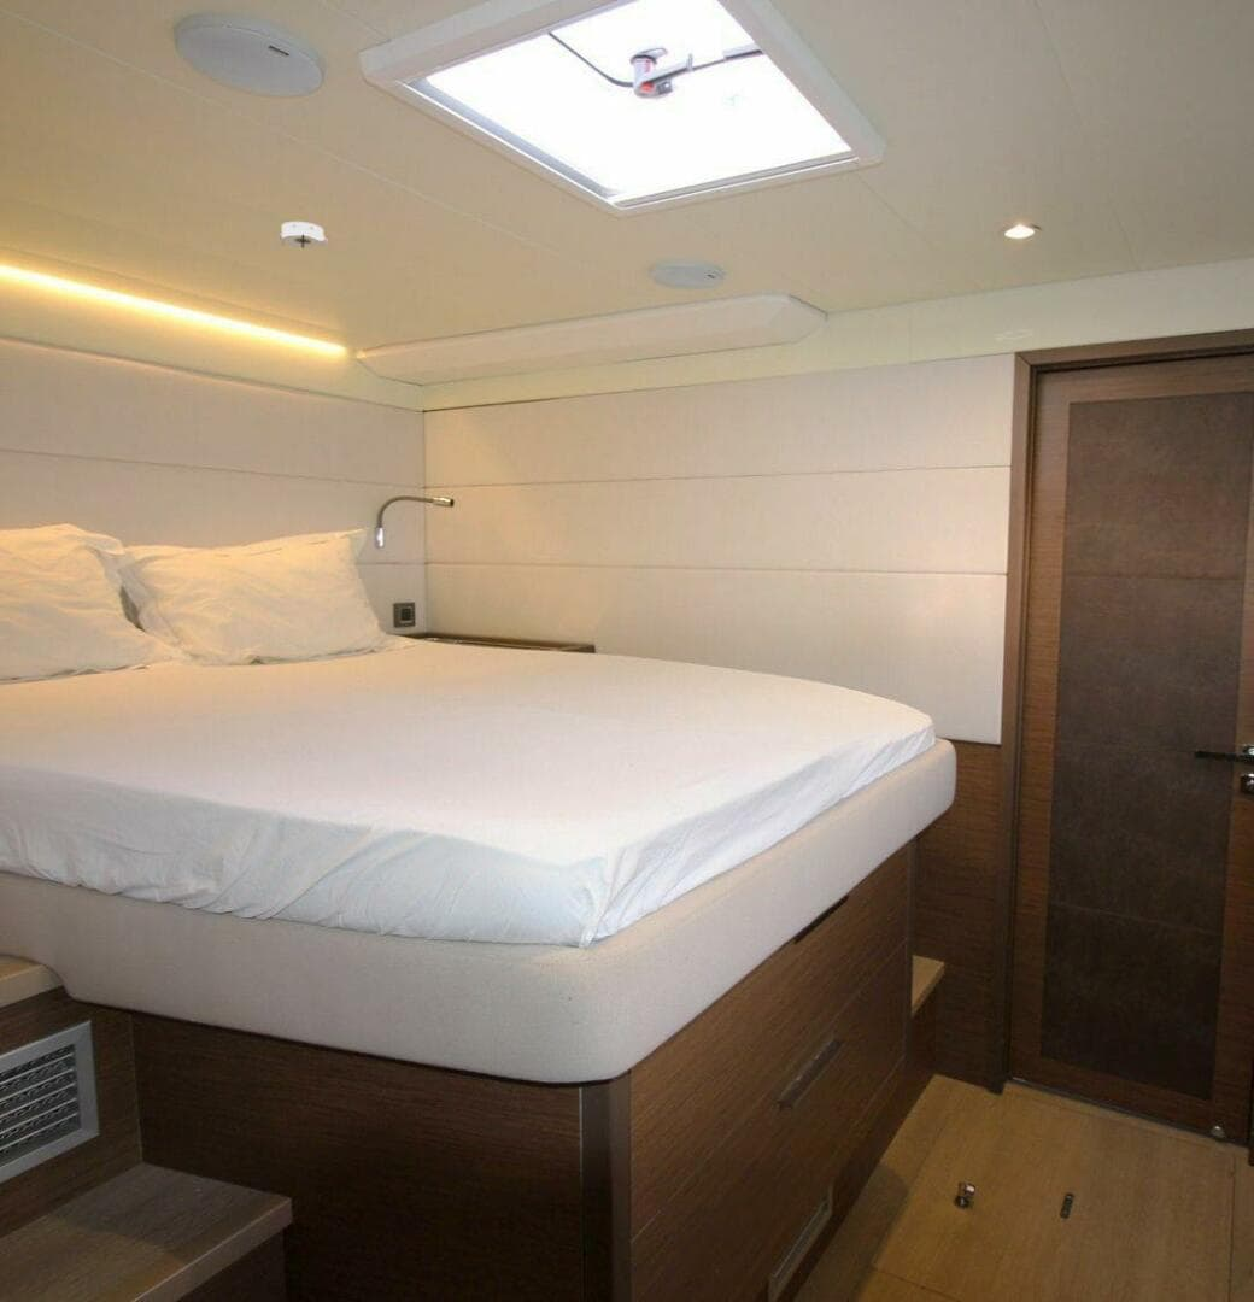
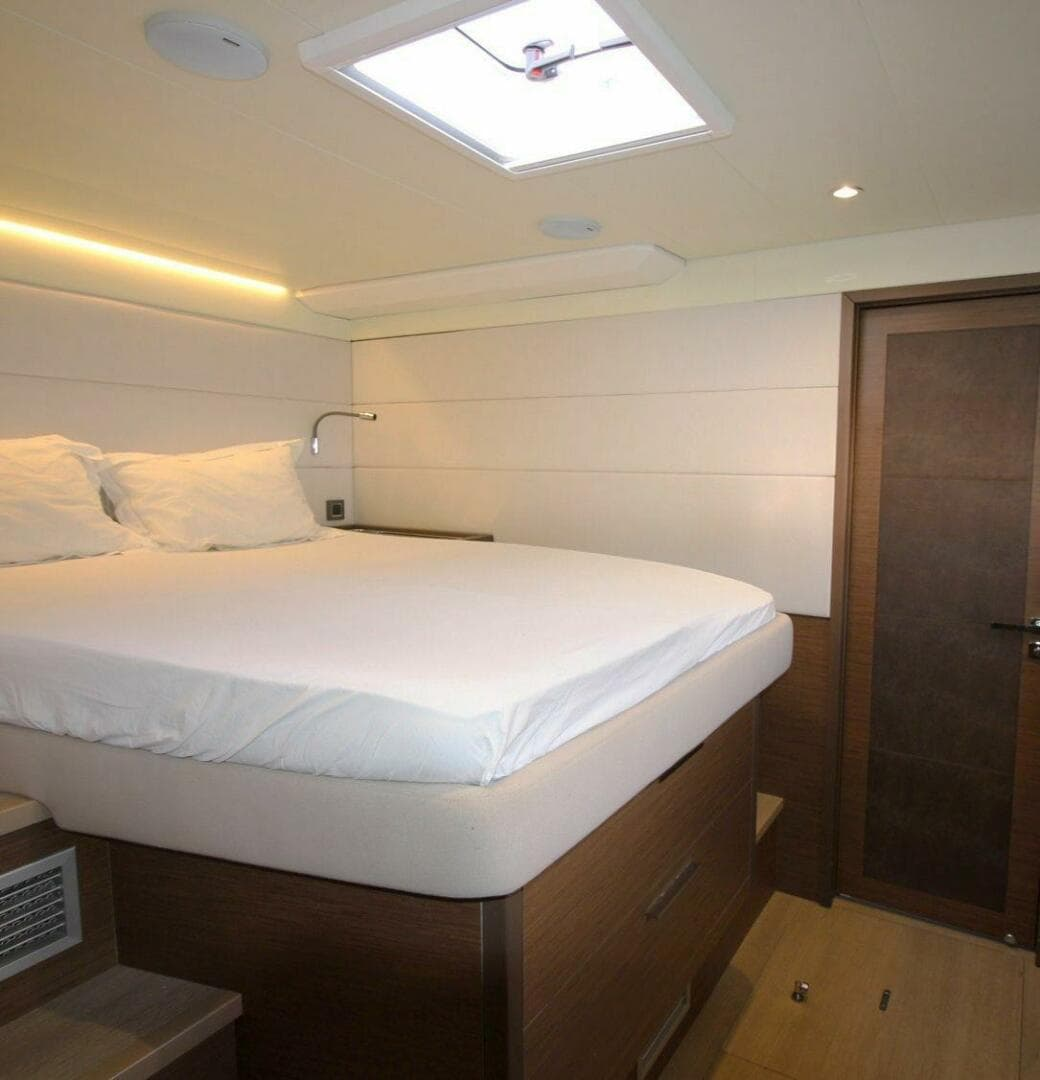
- smoke detector [275,221,329,250]
